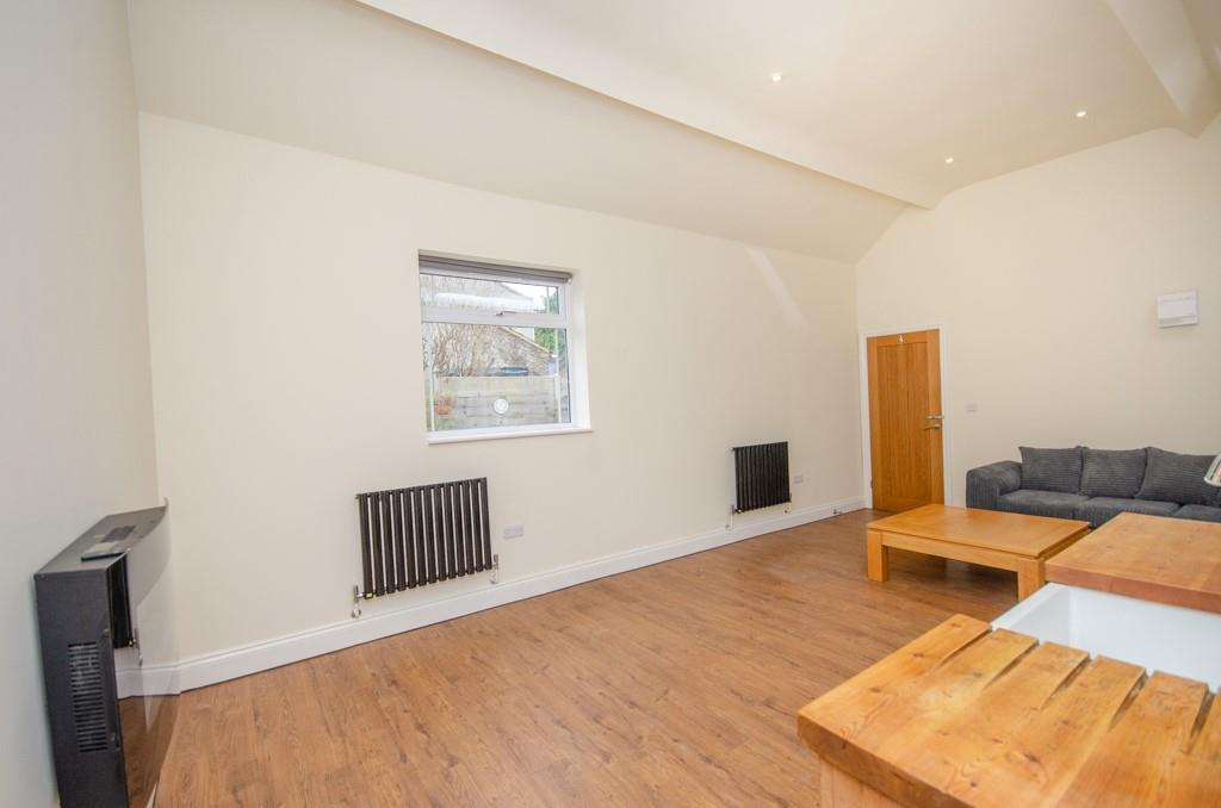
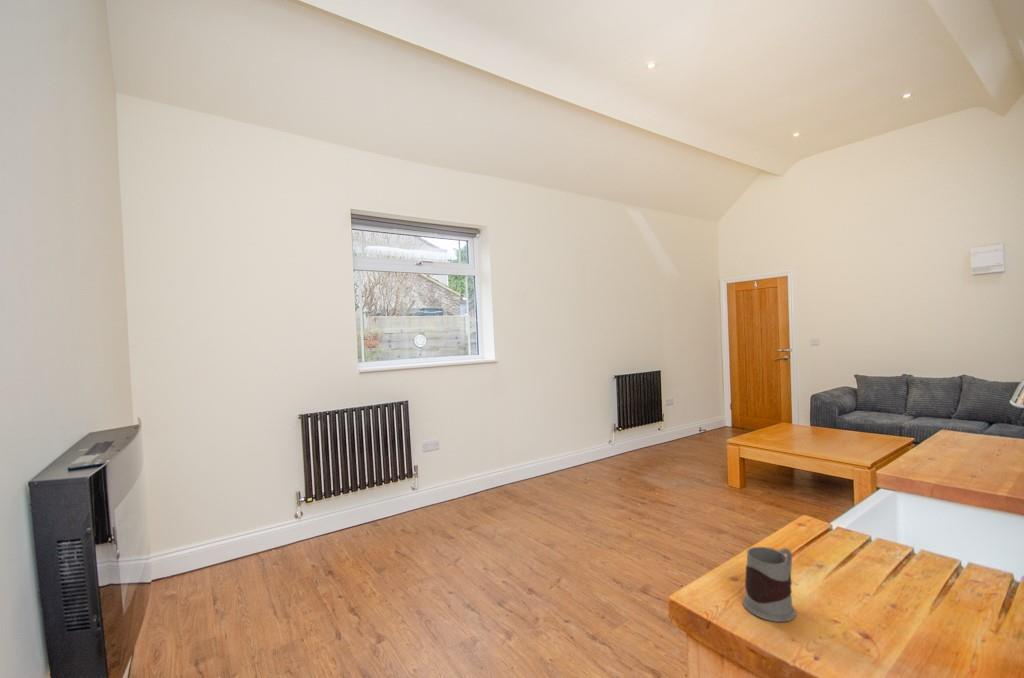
+ mug [742,546,797,623]
